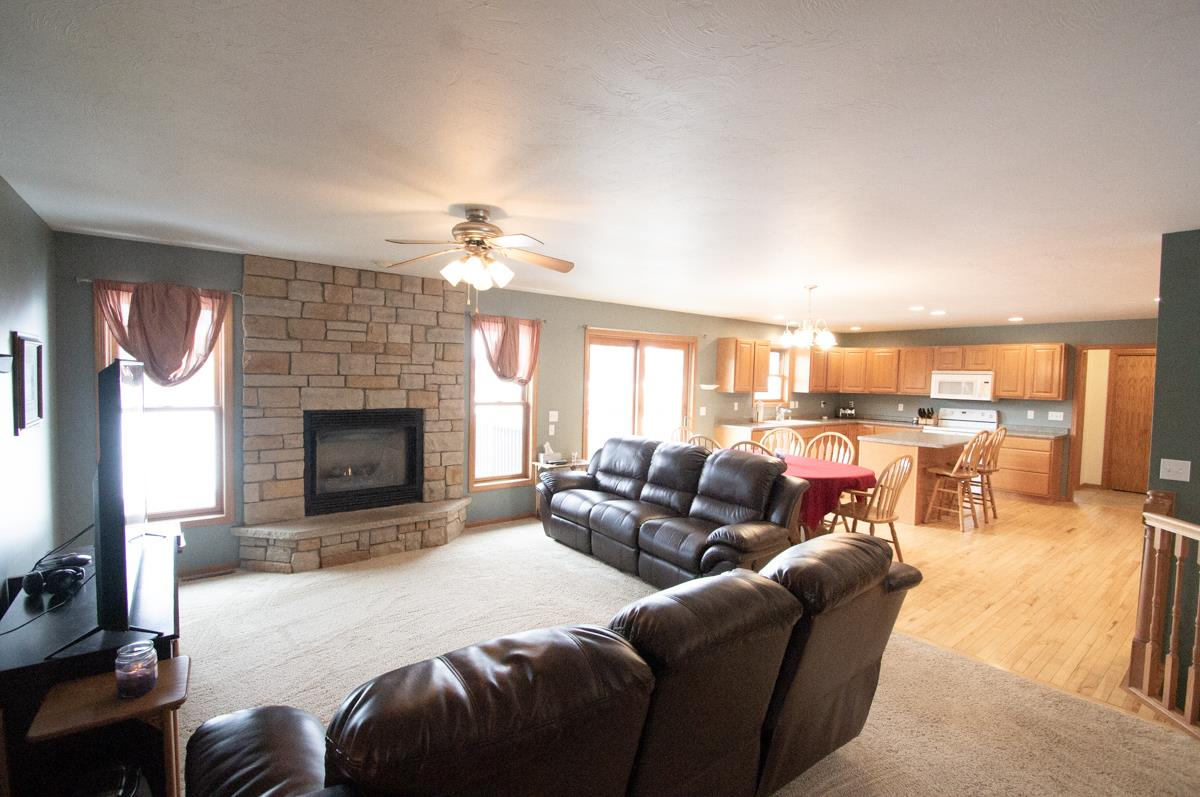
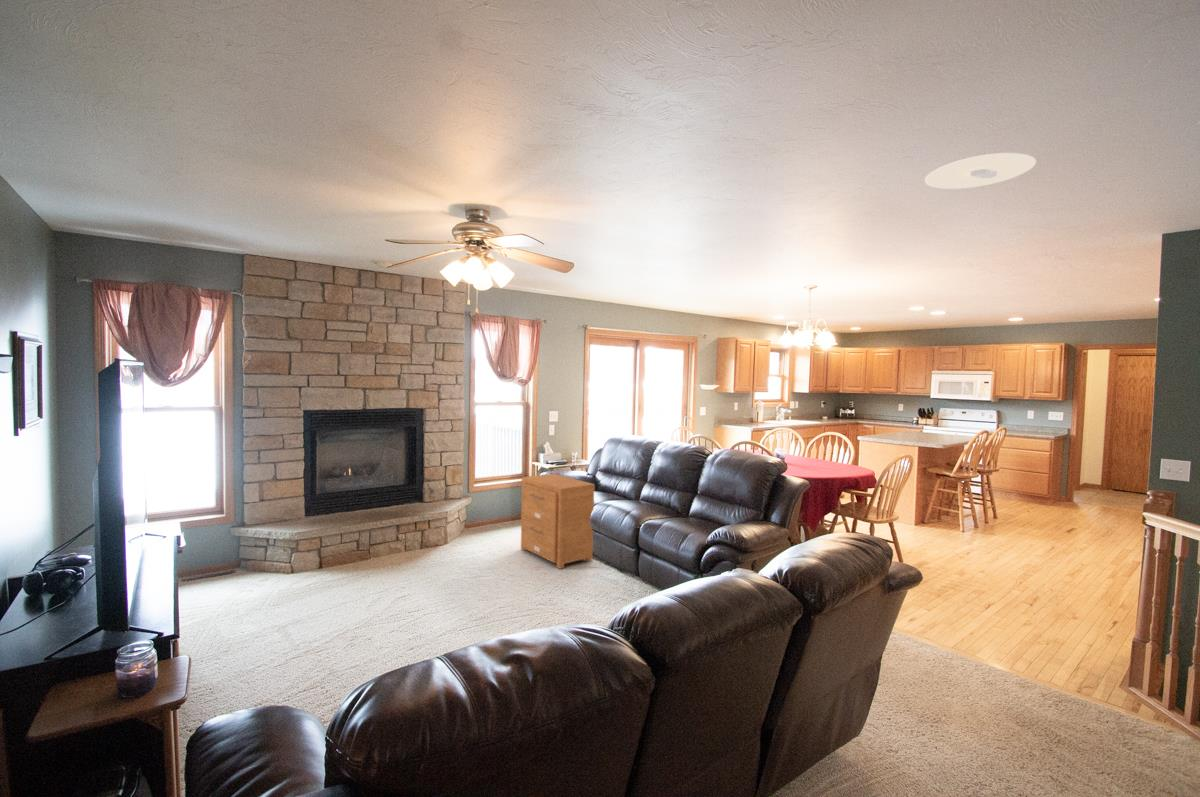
+ recessed light [924,152,1037,190]
+ nightstand [520,473,596,570]
